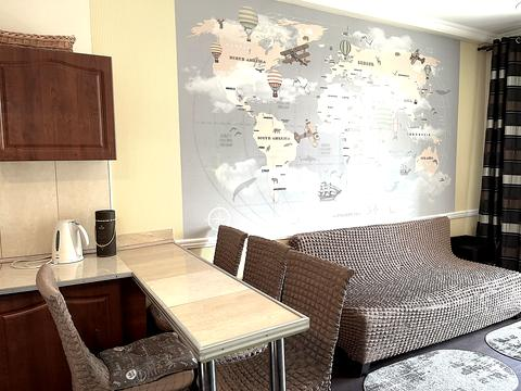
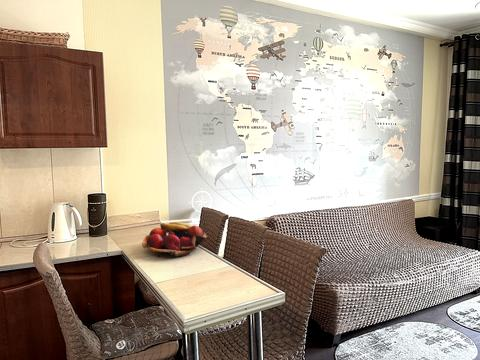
+ fruit basket [141,221,208,260]
